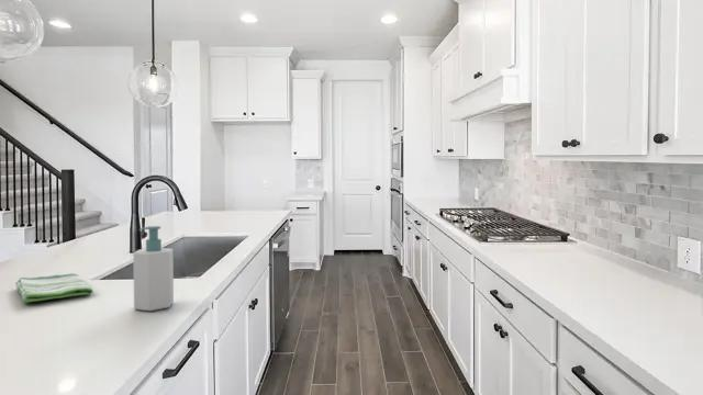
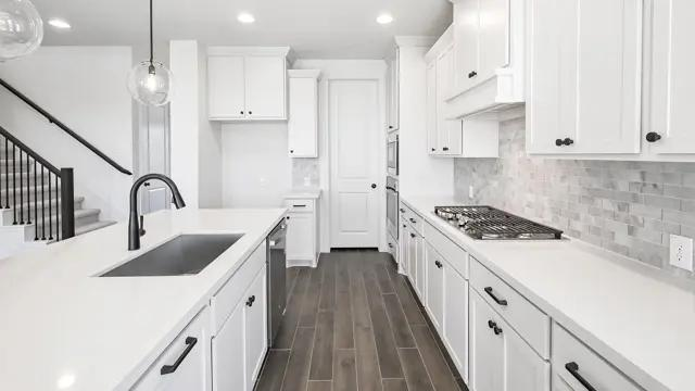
- dish towel [14,272,93,304]
- soap bottle [132,225,175,312]
